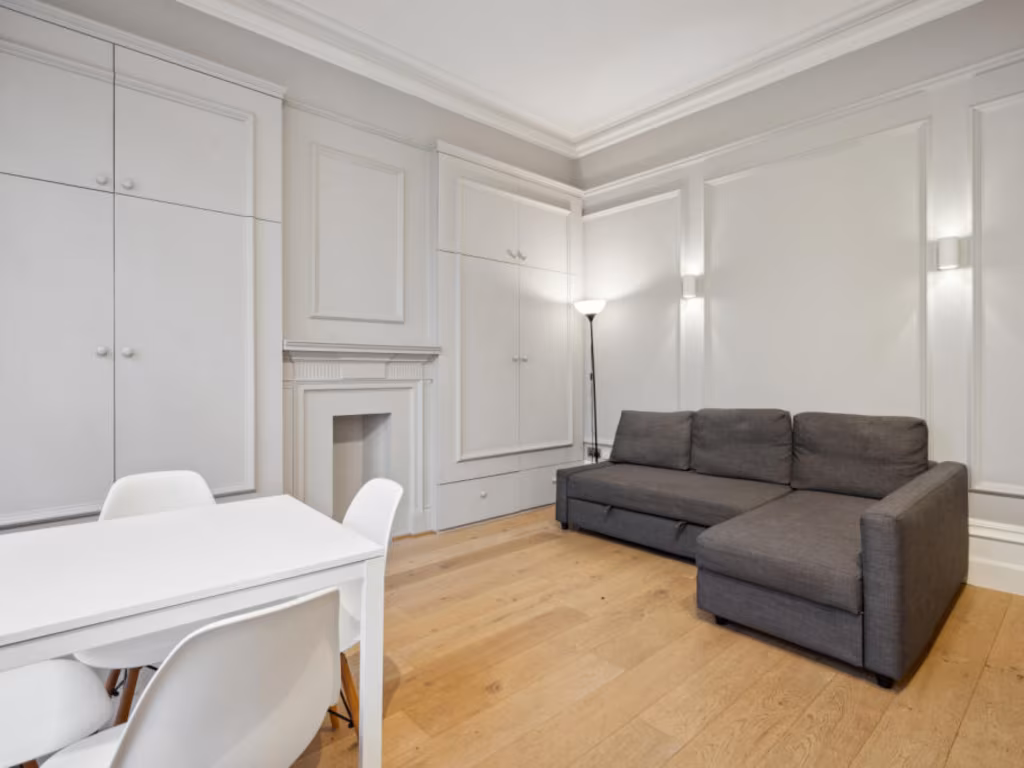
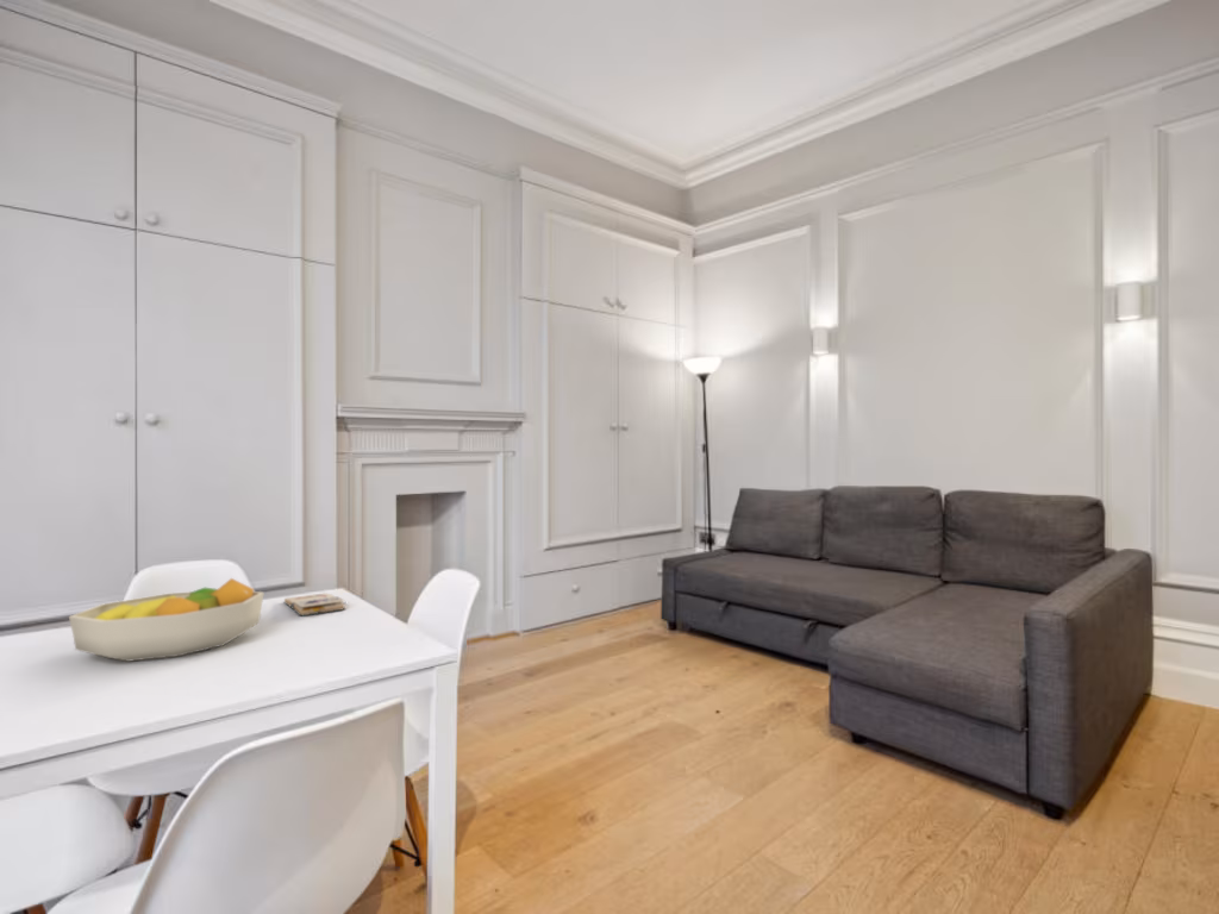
+ fruit bowl [68,577,265,663]
+ paperback book [283,593,346,616]
